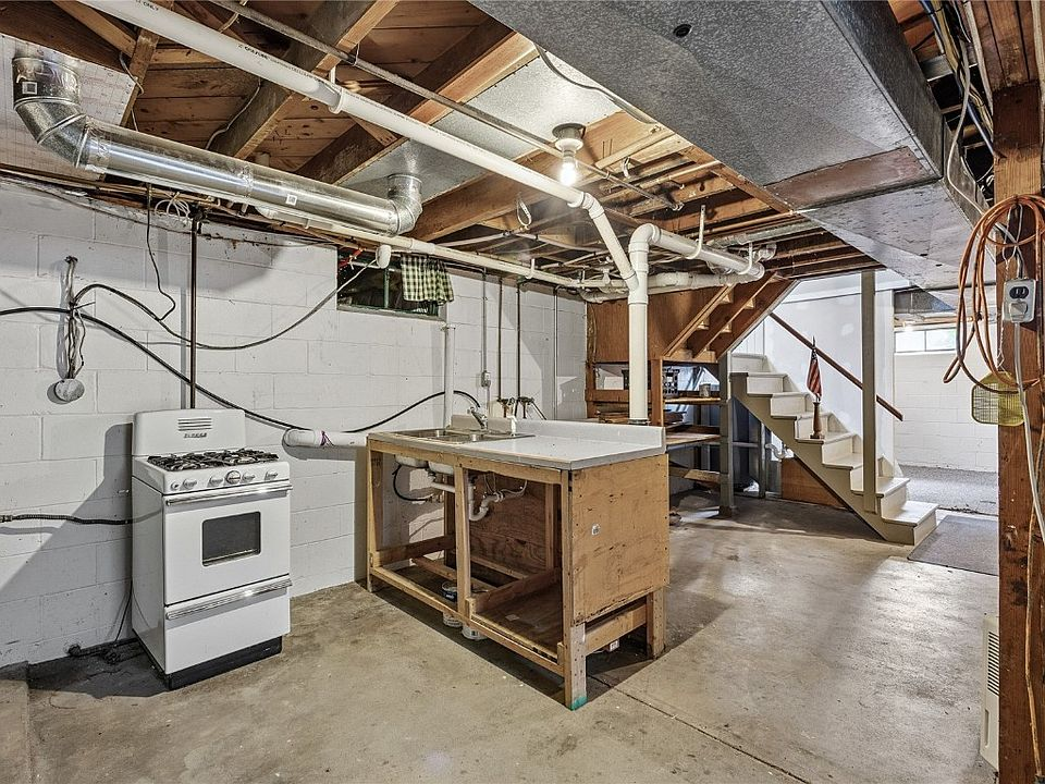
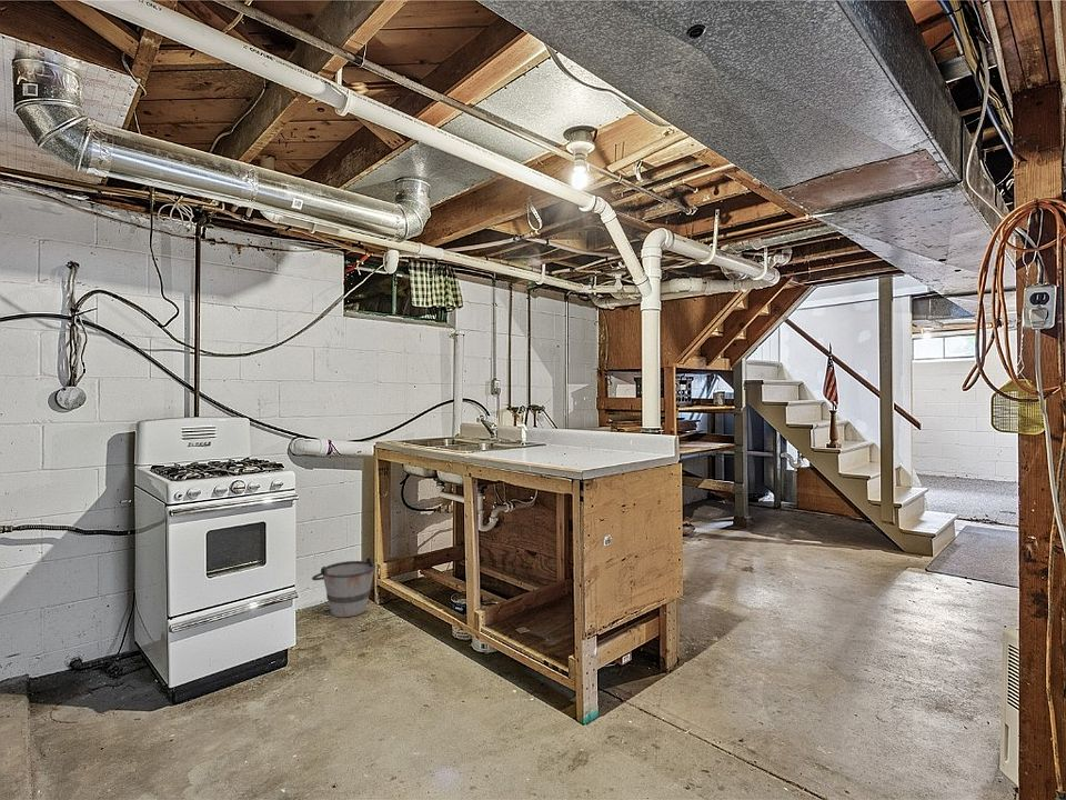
+ bucket [311,556,376,618]
